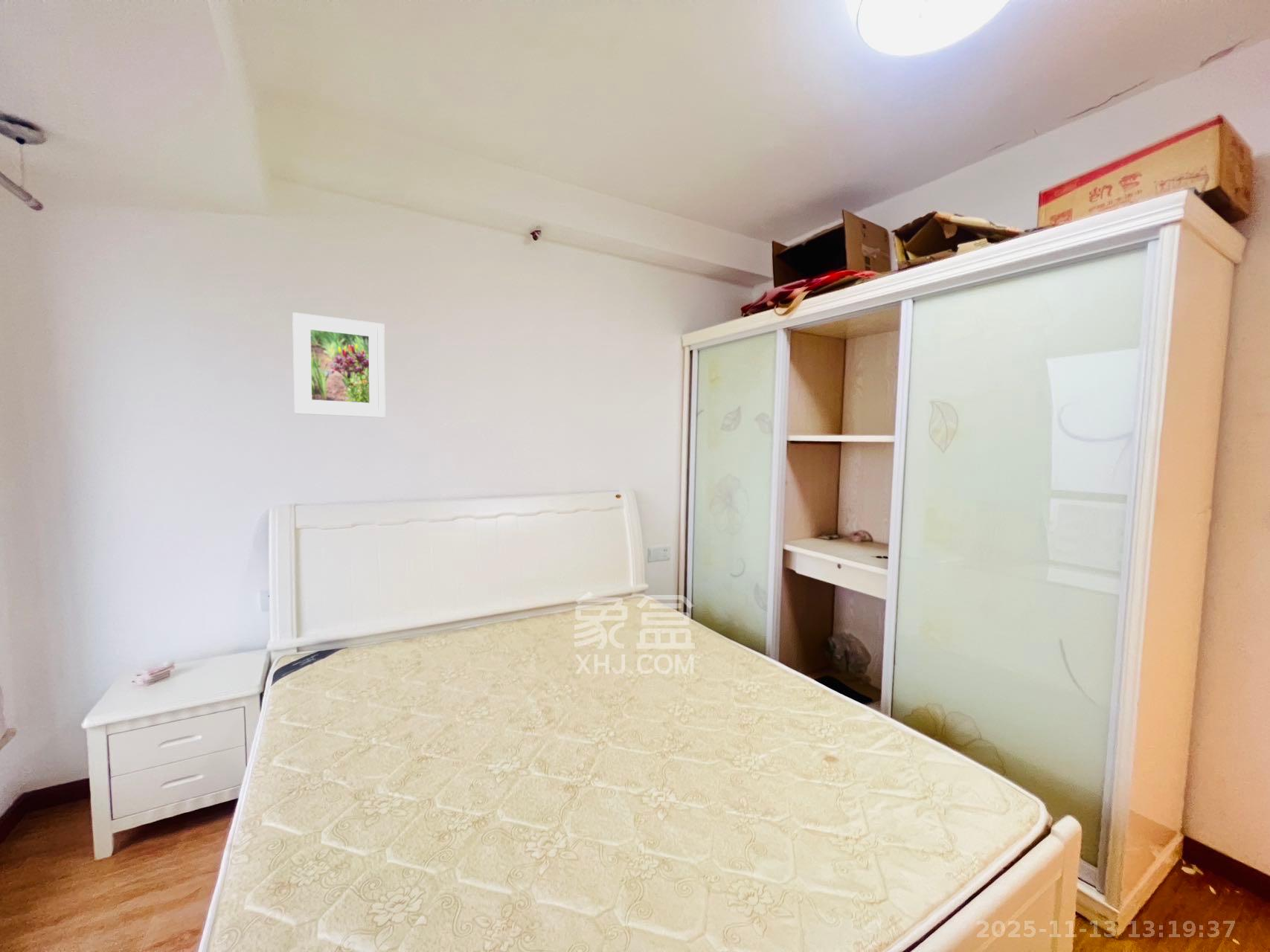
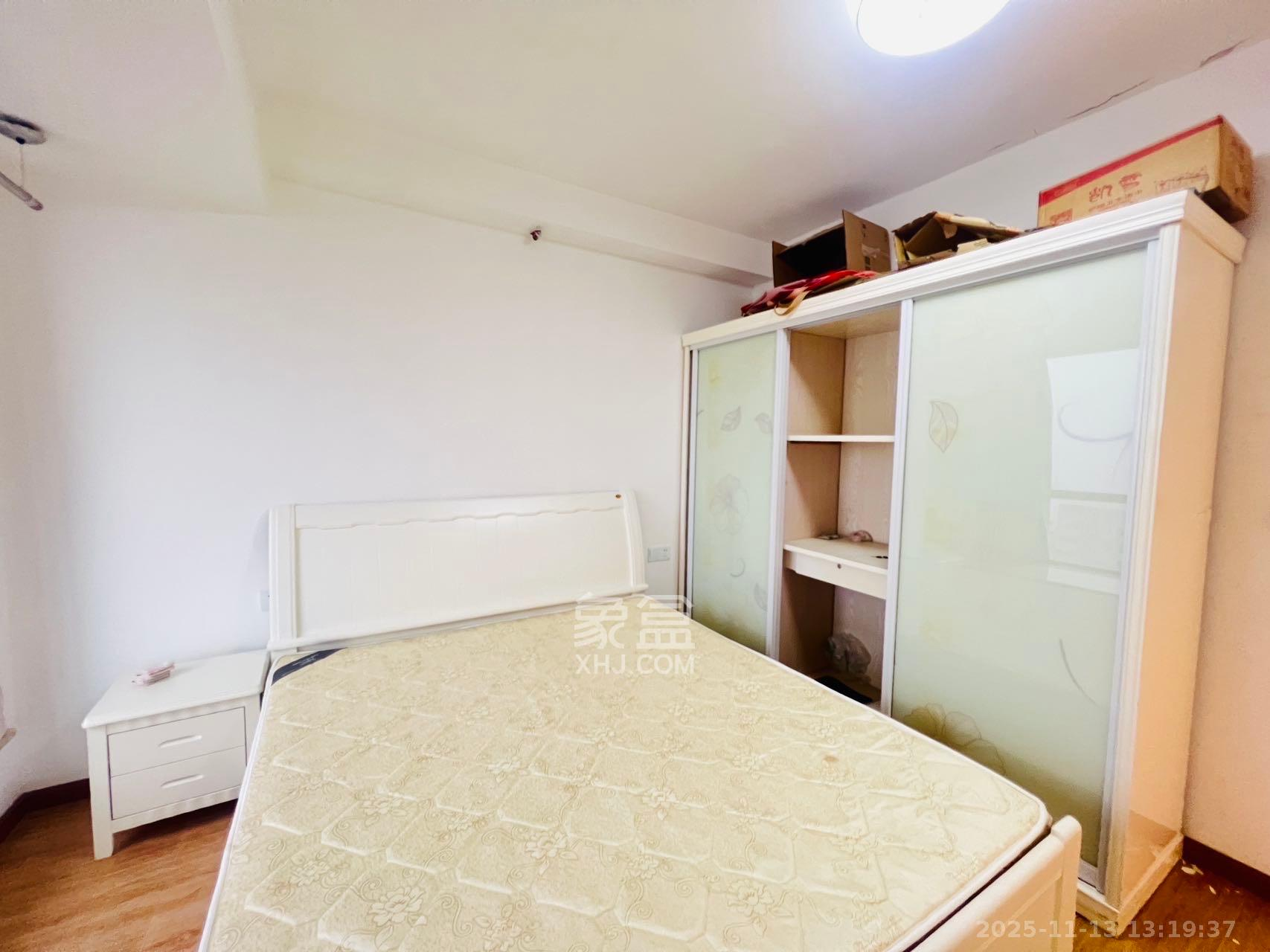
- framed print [292,312,386,418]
